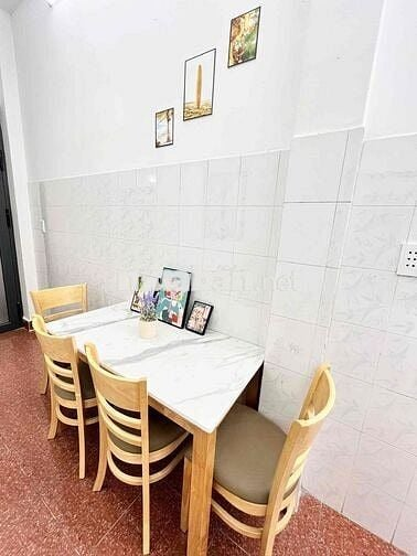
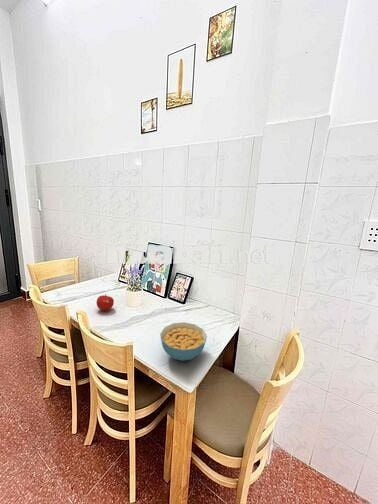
+ fruit [95,293,115,311]
+ cereal bowl [159,321,208,362]
